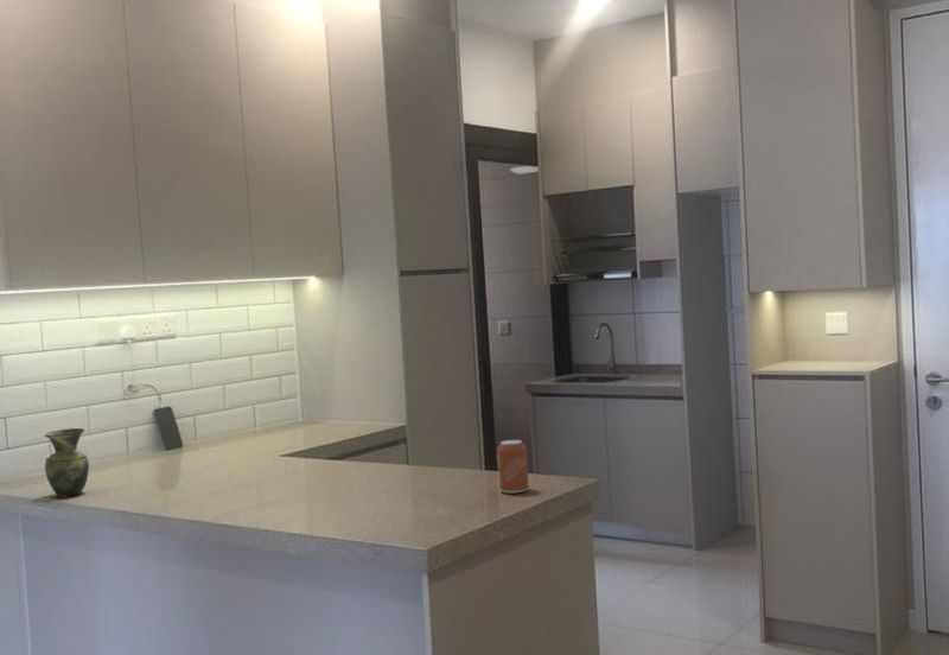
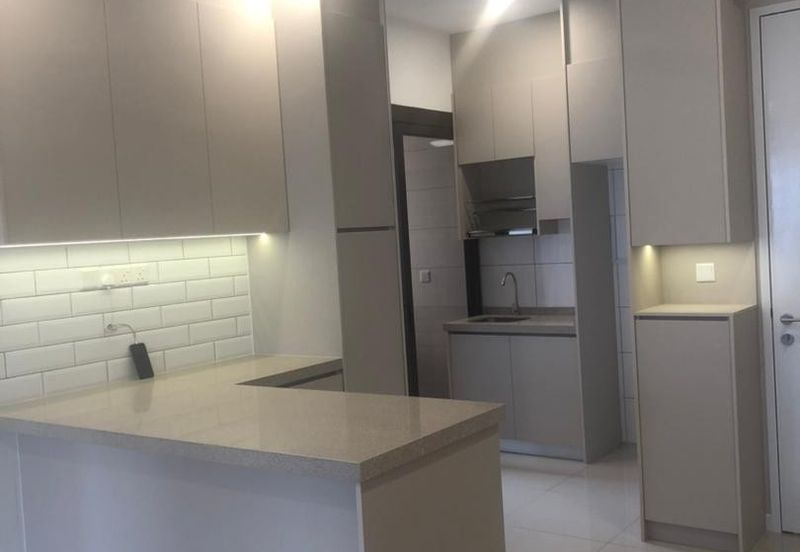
- can [496,439,530,494]
- vase [44,427,90,497]
